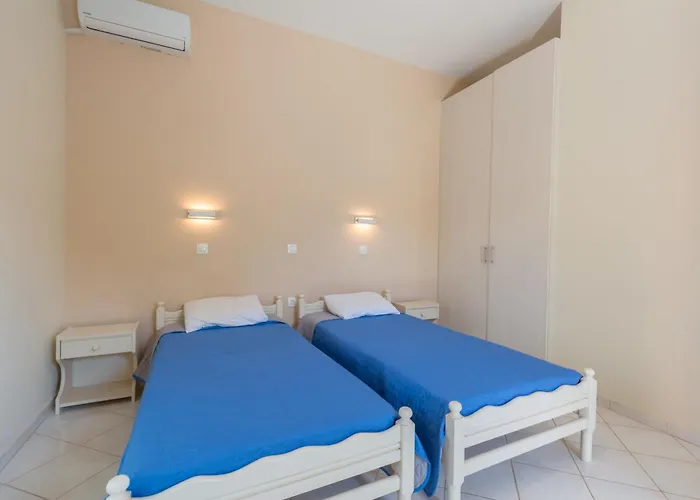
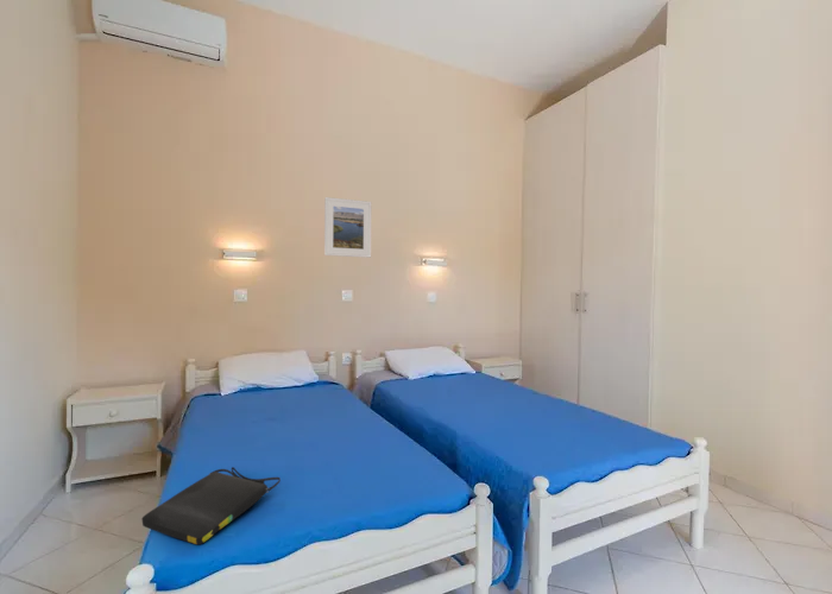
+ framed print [323,196,372,259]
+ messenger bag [140,466,282,545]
